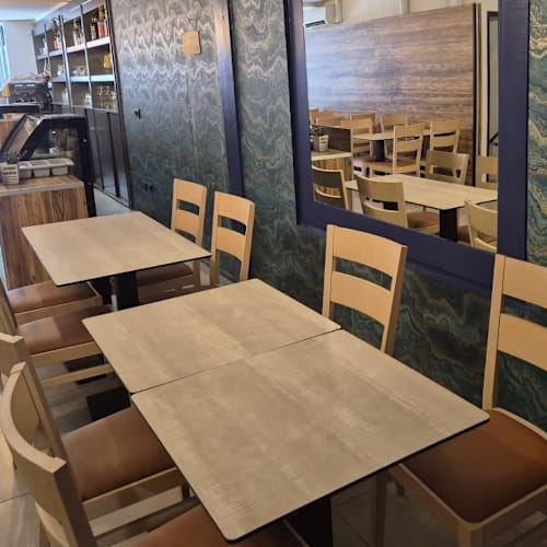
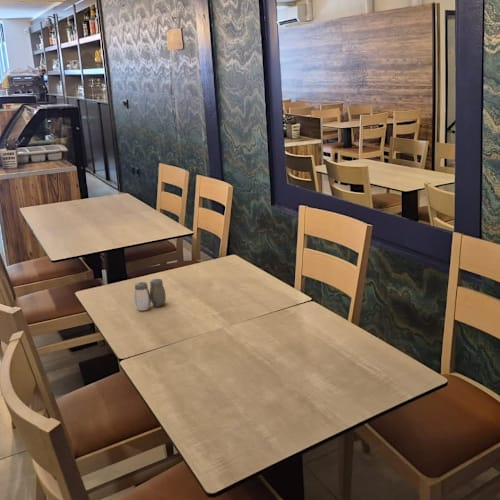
+ salt and pepper shaker [133,278,167,311]
